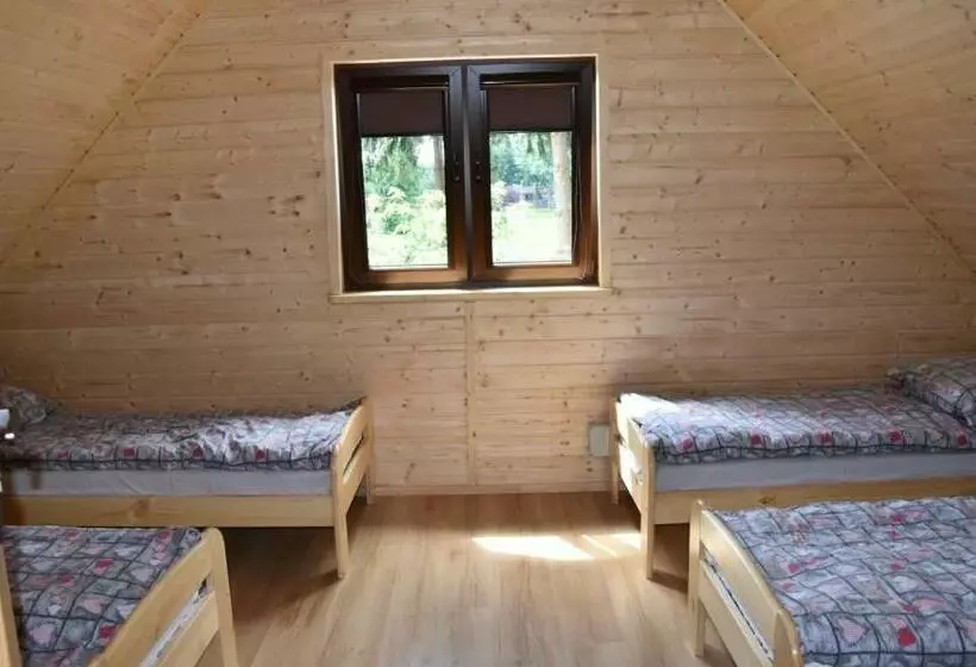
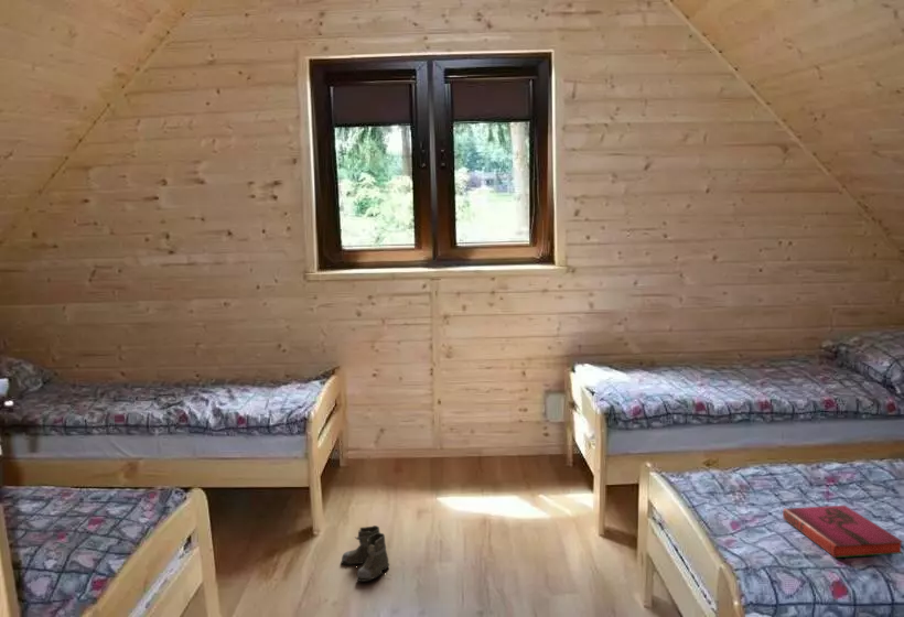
+ hardback book [782,505,904,560]
+ boots [341,524,394,583]
